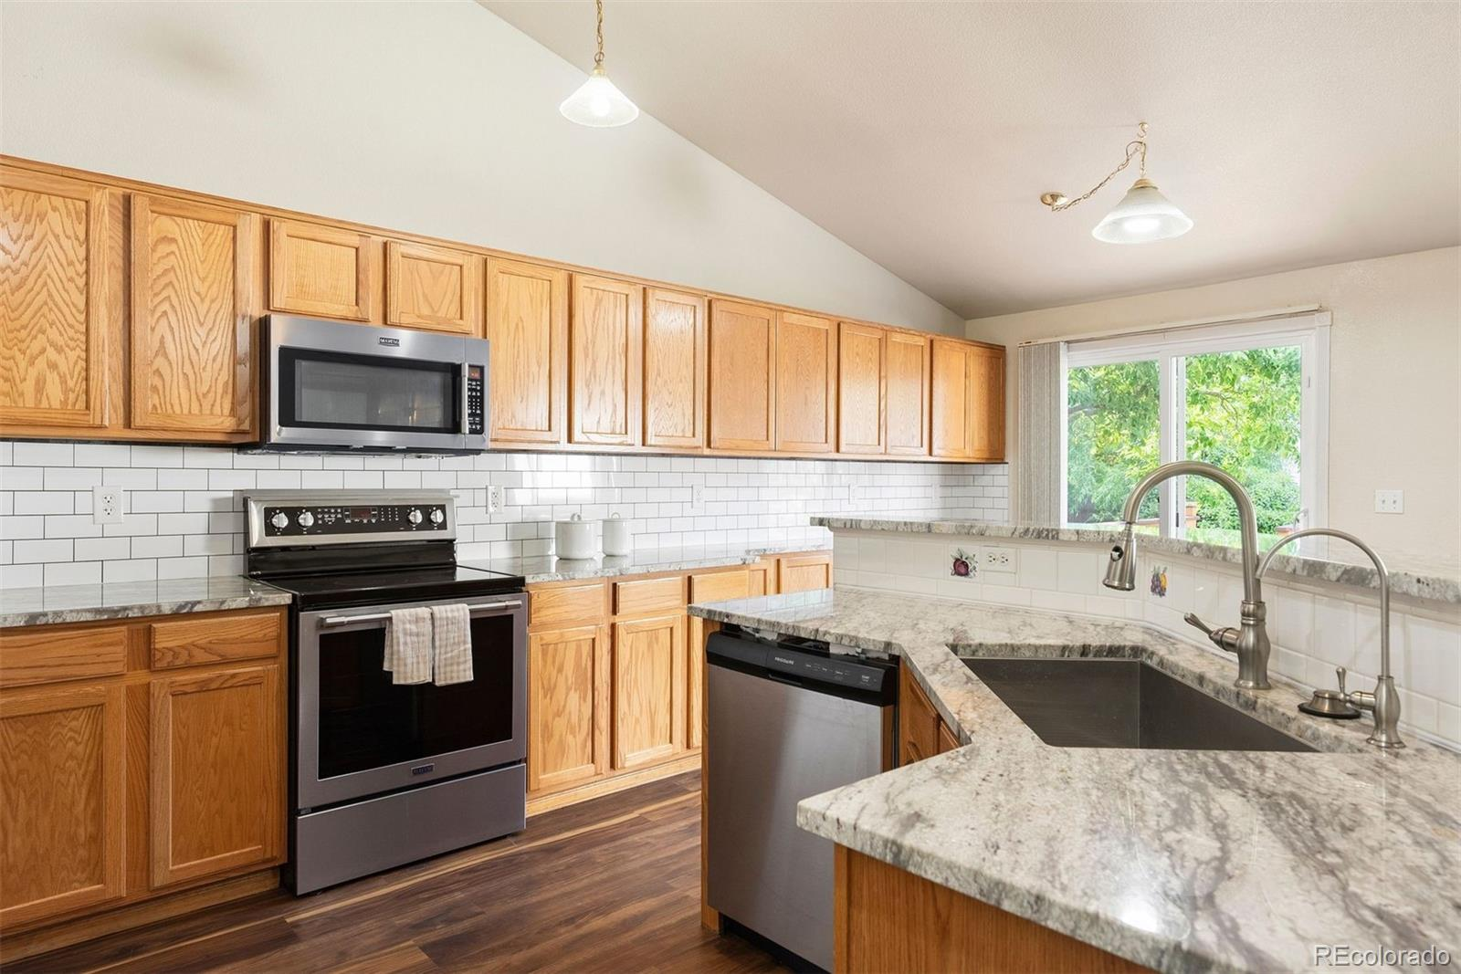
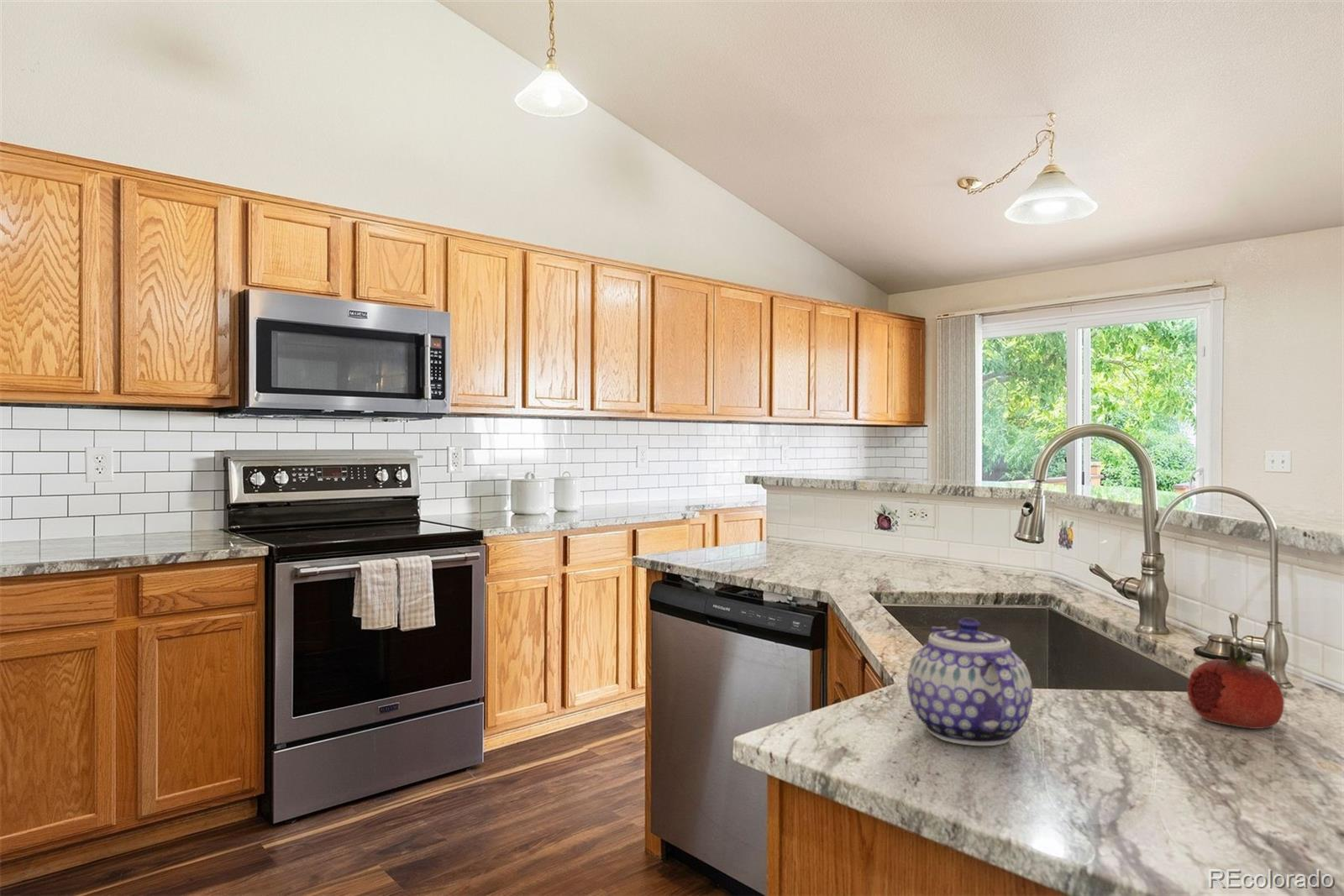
+ teapot [906,616,1033,747]
+ fruit [1186,644,1285,730]
